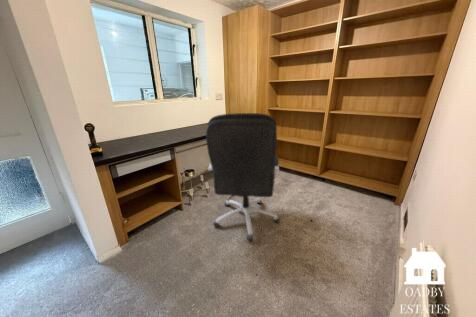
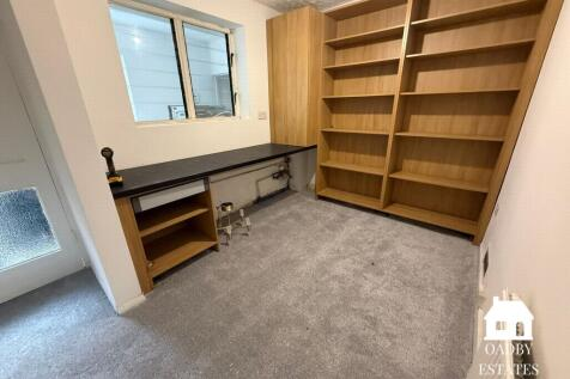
- office chair [205,112,281,242]
